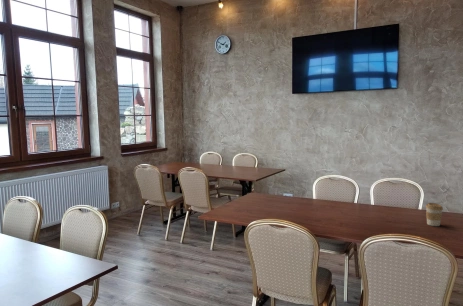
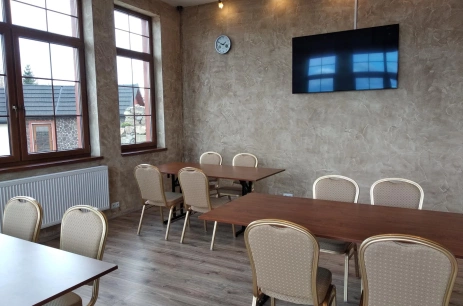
- coffee cup [425,202,444,227]
